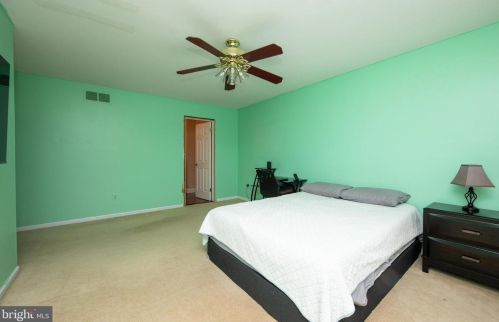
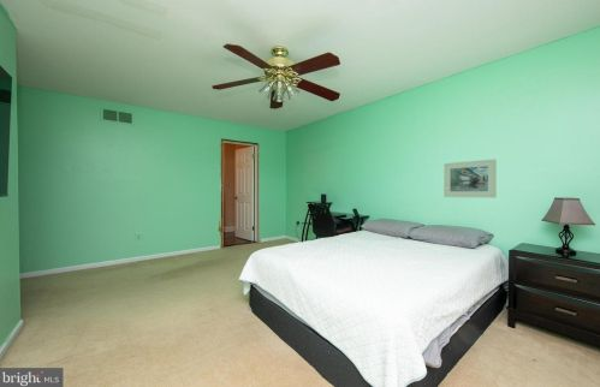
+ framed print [442,159,498,200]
